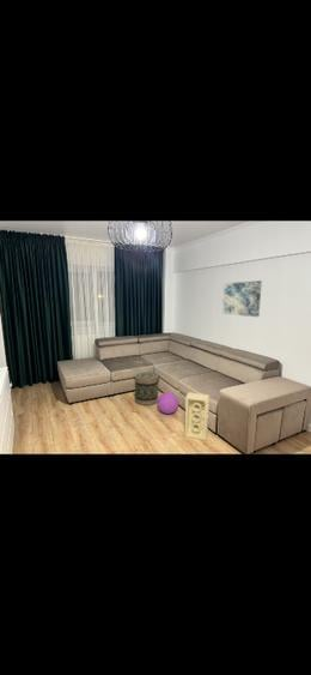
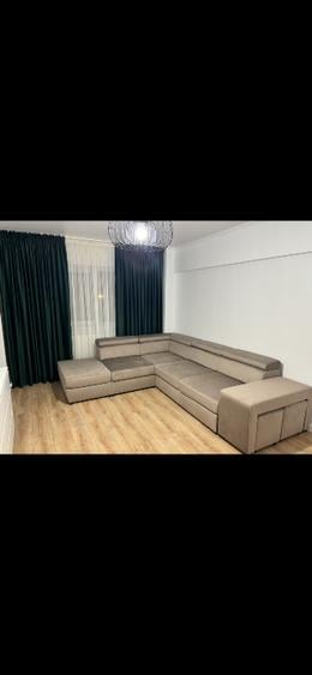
- basket [133,372,160,406]
- wall art [221,279,263,318]
- speaker [184,391,211,441]
- ball [157,391,179,415]
